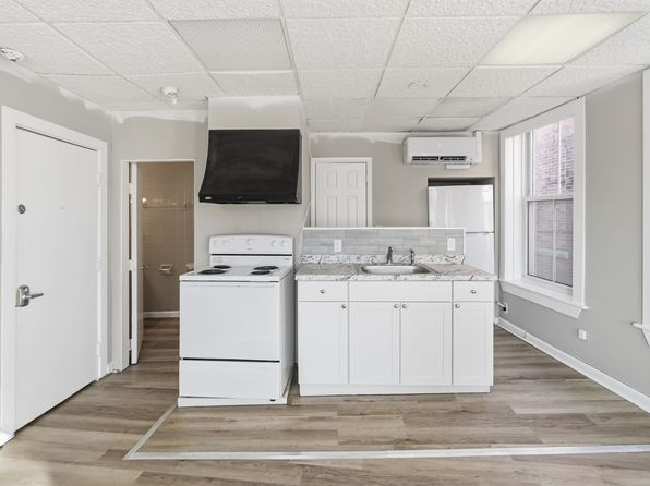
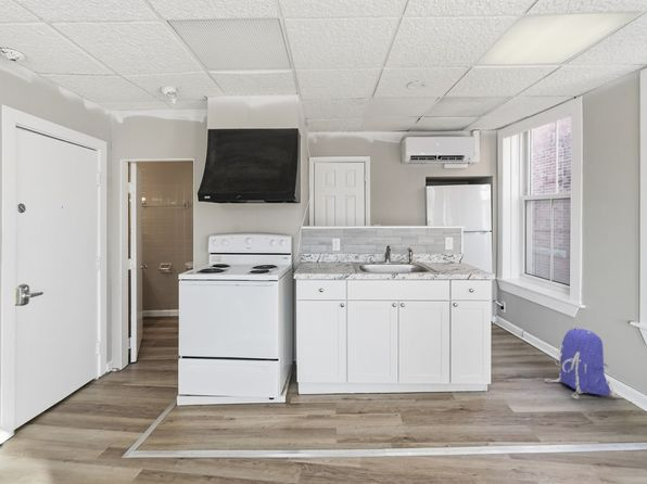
+ backpack [544,326,625,399]
